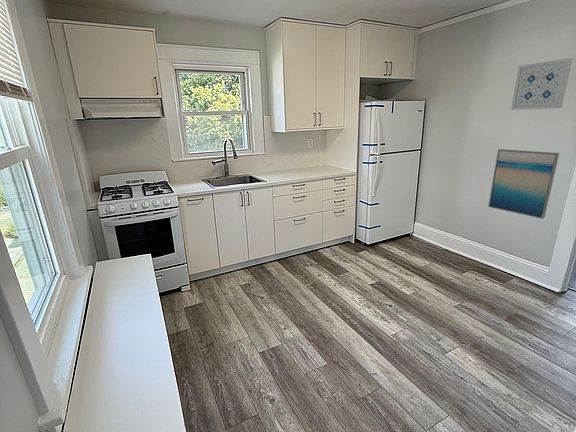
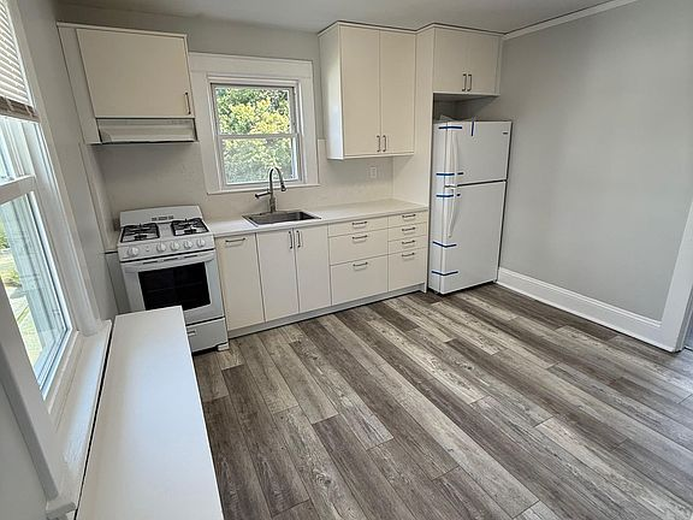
- wall art [487,148,560,220]
- wall art [510,57,574,111]
